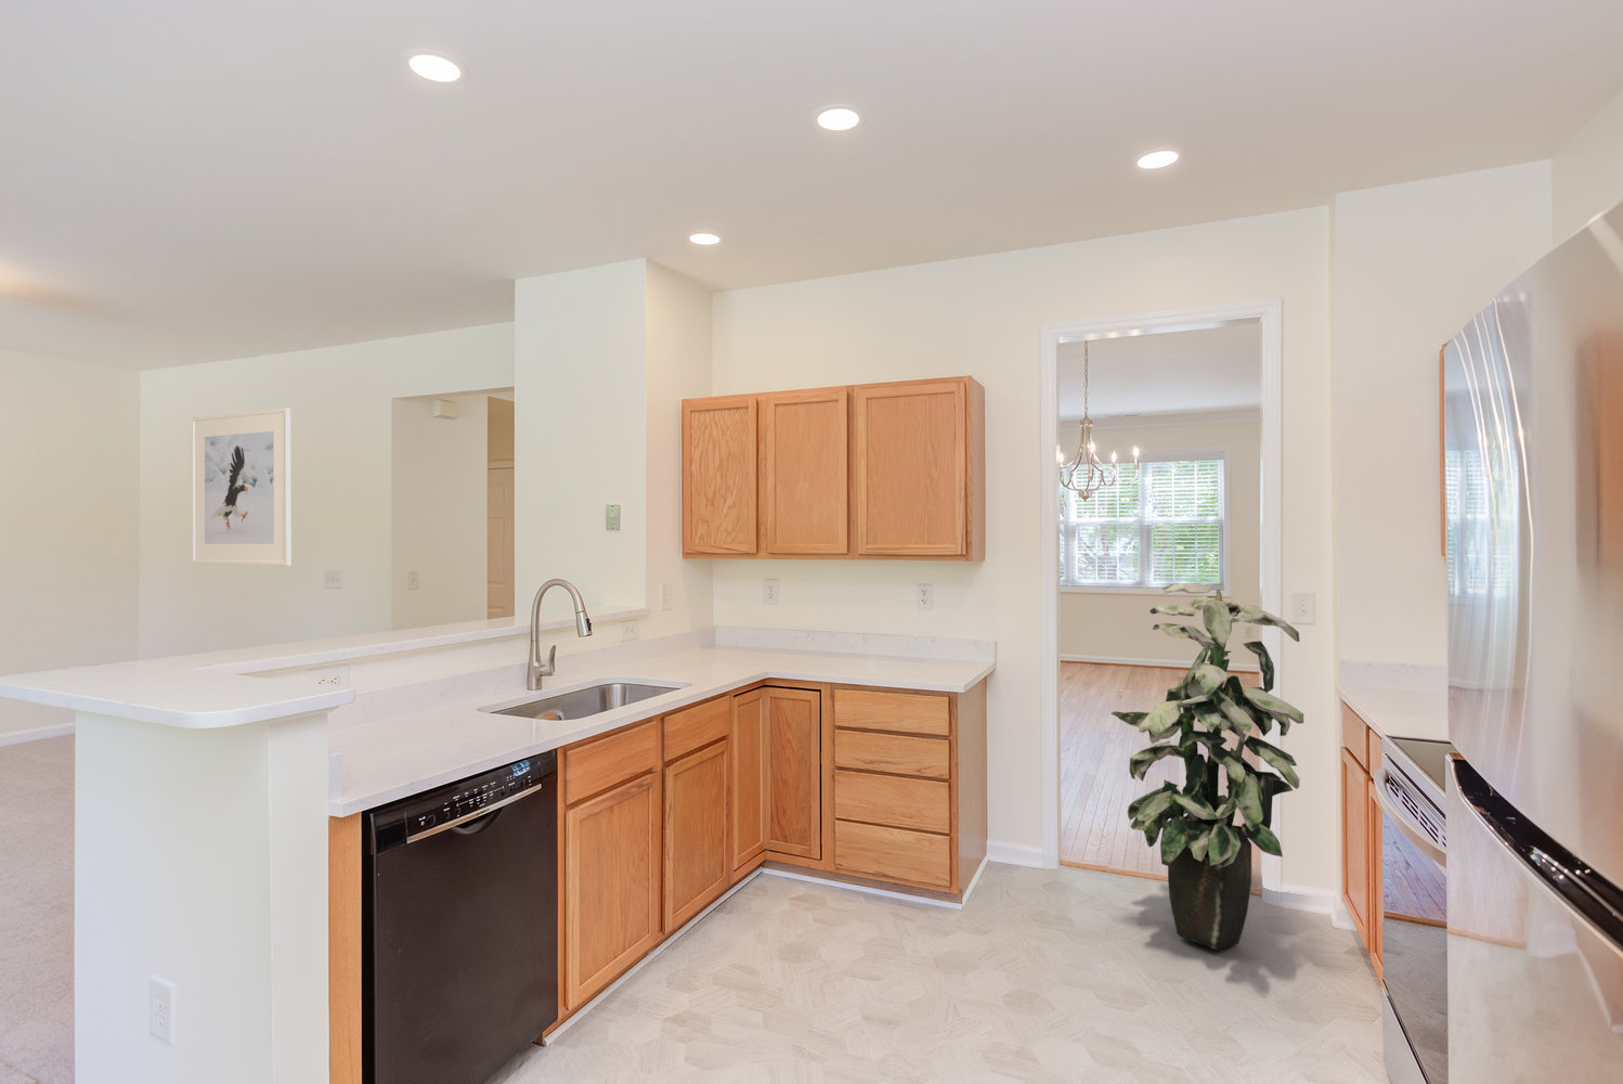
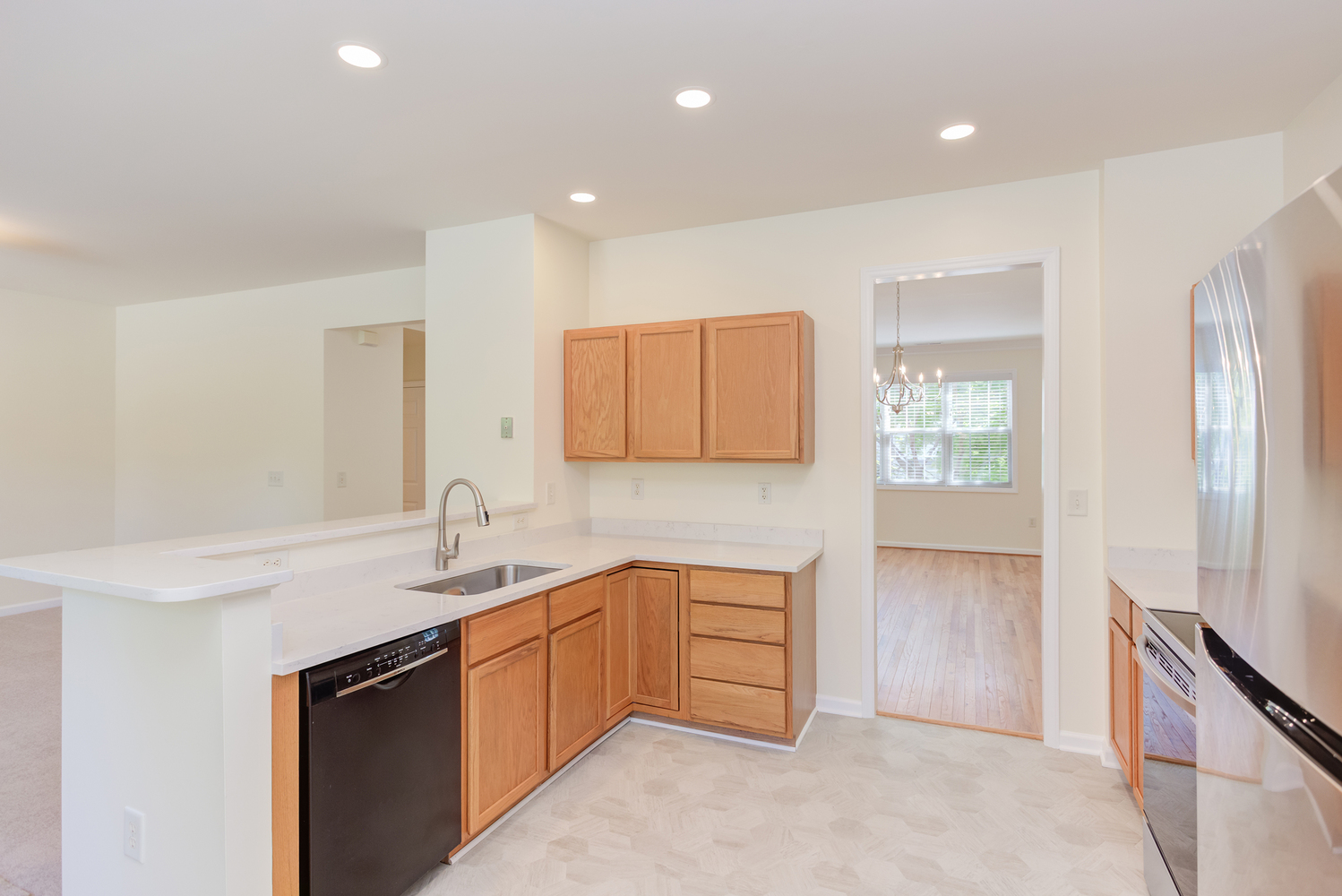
- indoor plant [1110,582,1305,951]
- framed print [191,408,291,567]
